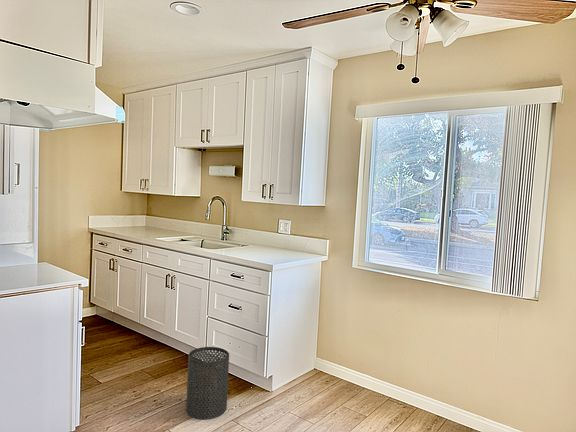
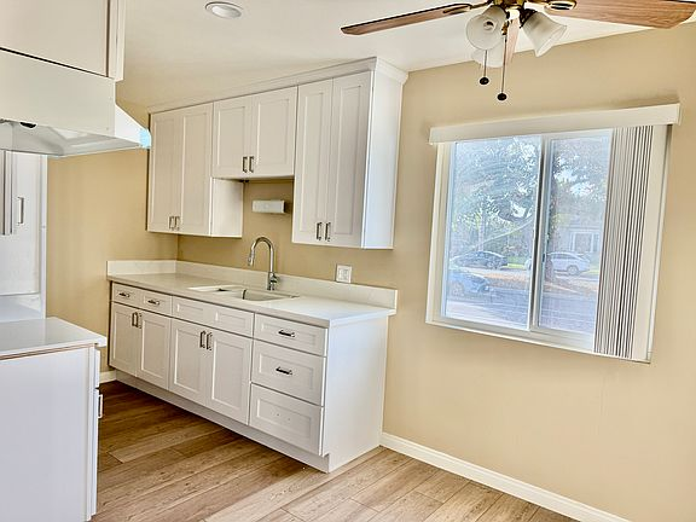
- trash can [185,346,230,420]
